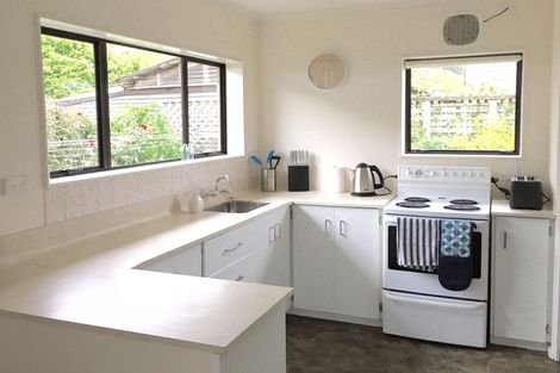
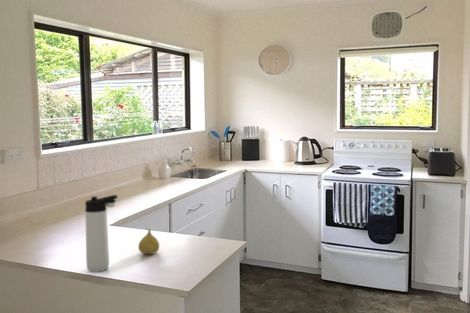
+ thermos bottle [84,194,119,273]
+ fruit [137,228,160,255]
